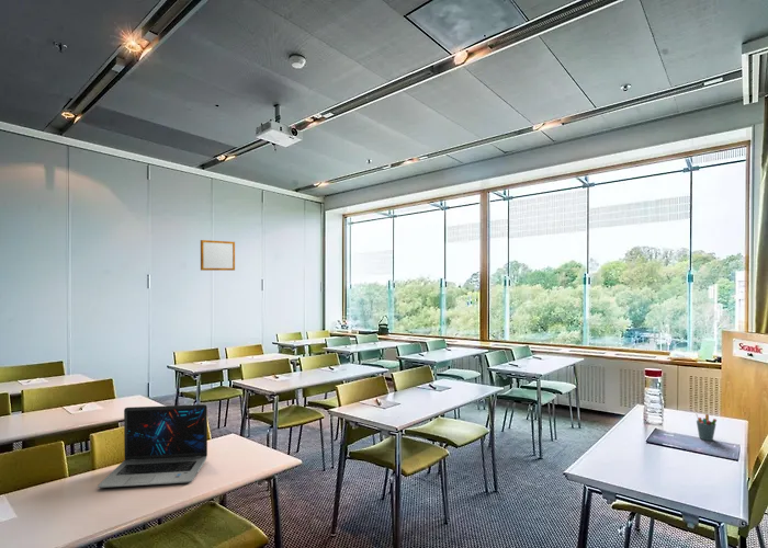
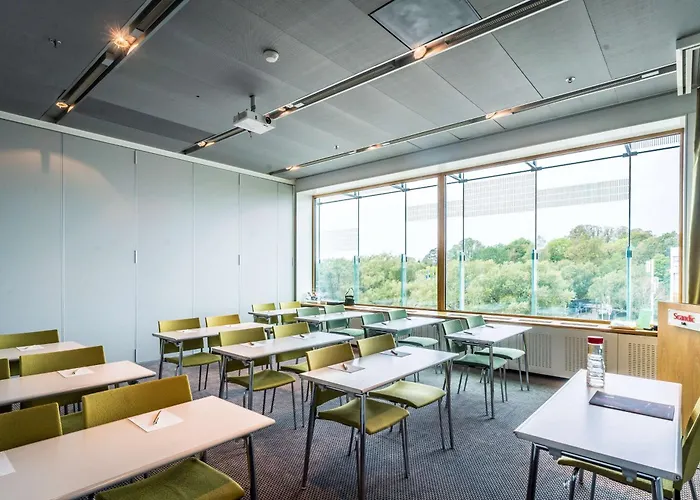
- pen holder [694,411,718,442]
- writing board [200,239,236,272]
- laptop [97,403,208,489]
